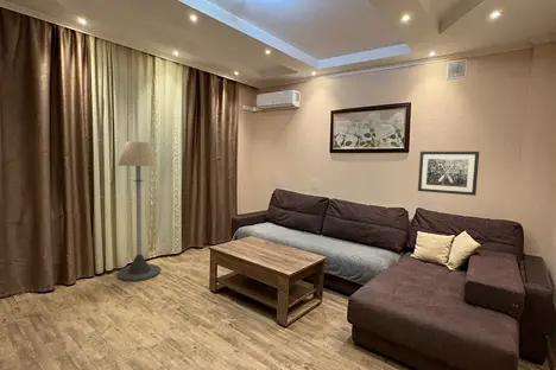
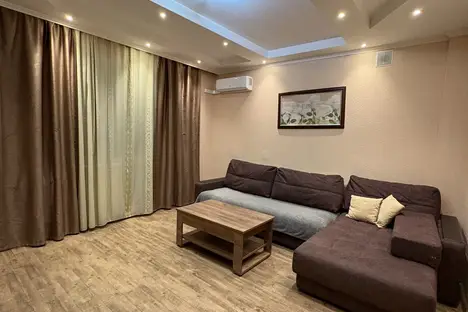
- wall art [417,151,480,197]
- floor lamp [115,141,162,282]
